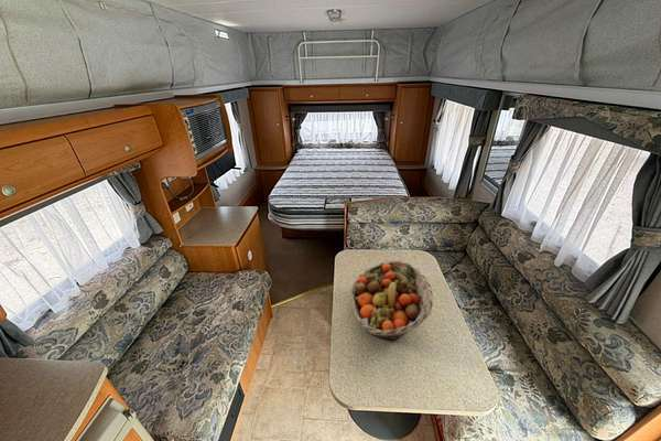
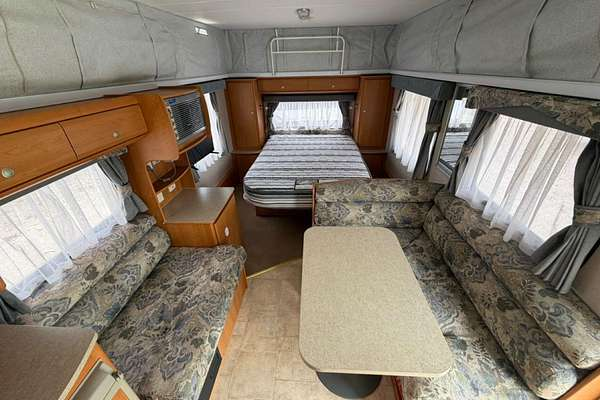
- fruit basket [349,259,435,342]
